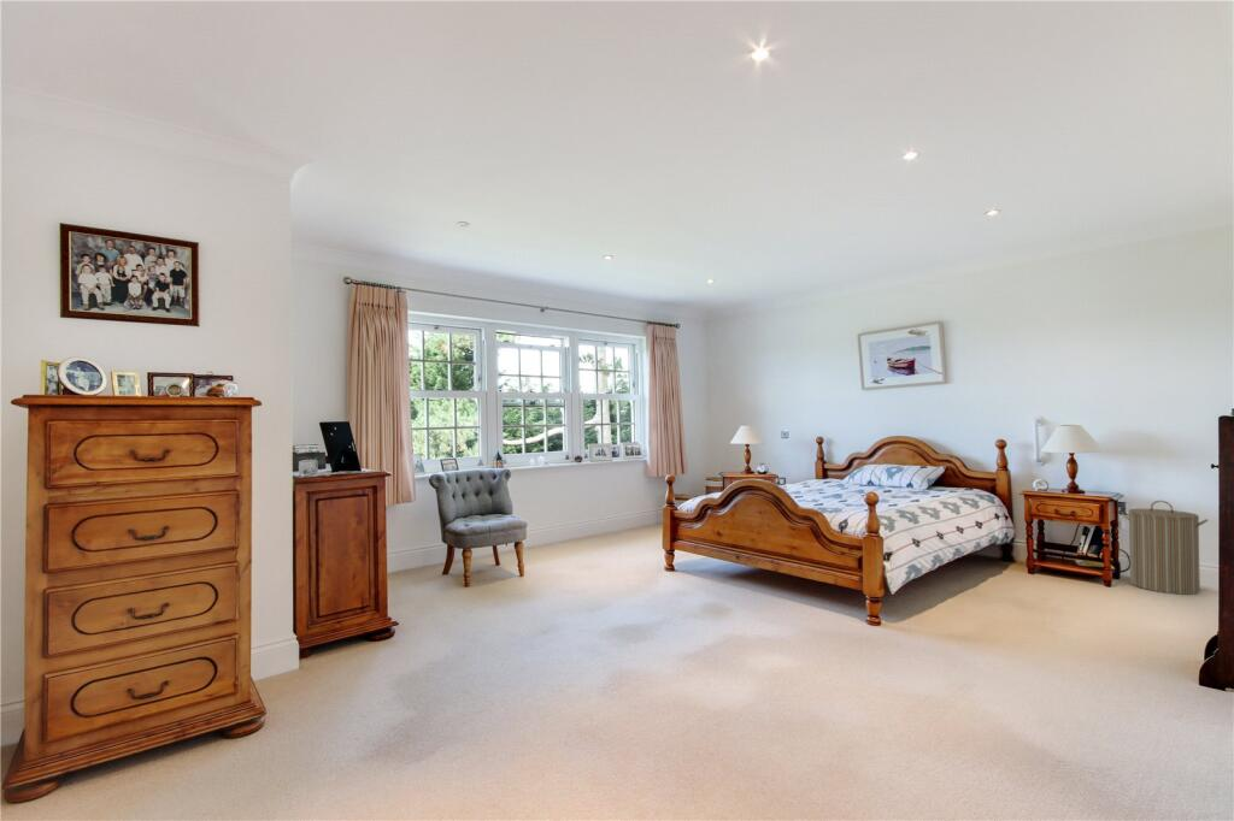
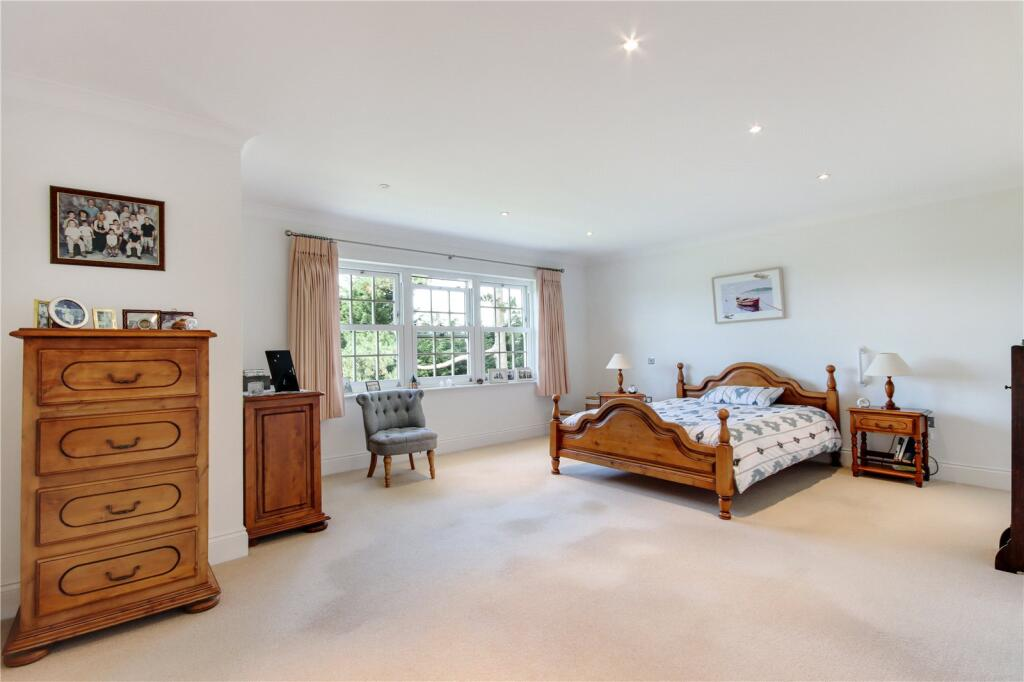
- laundry hamper [1120,500,1209,596]
